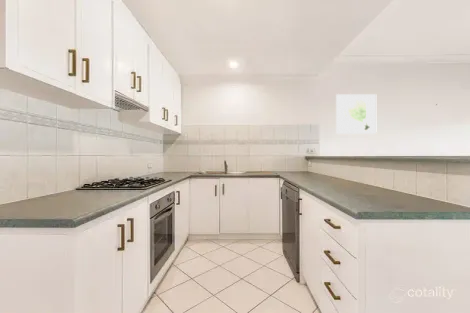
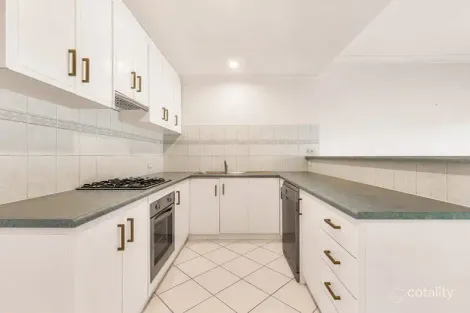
- wall art [335,93,378,135]
